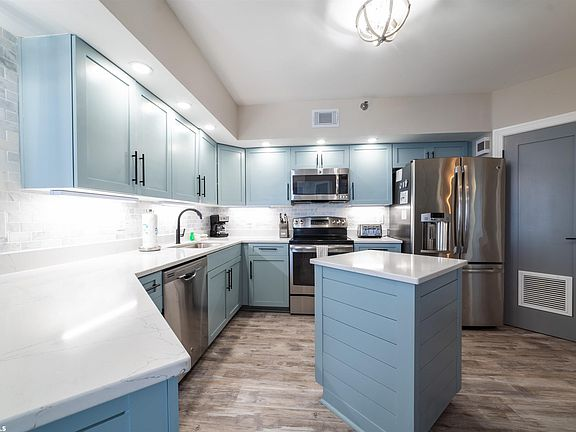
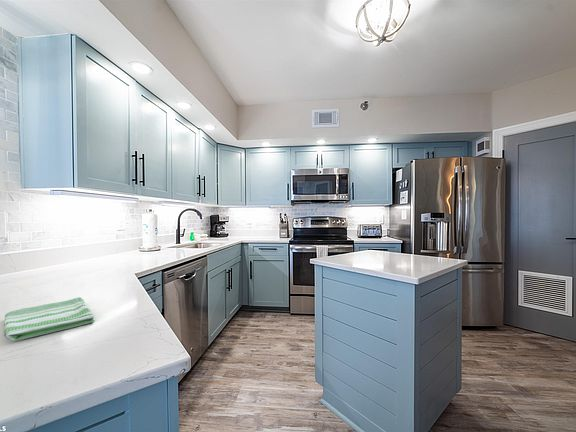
+ dish towel [3,296,96,342]
